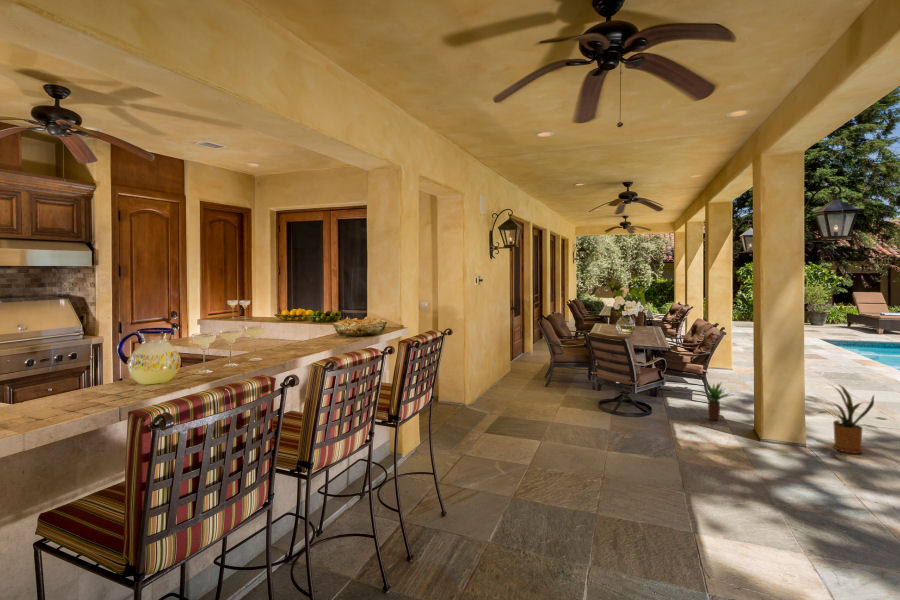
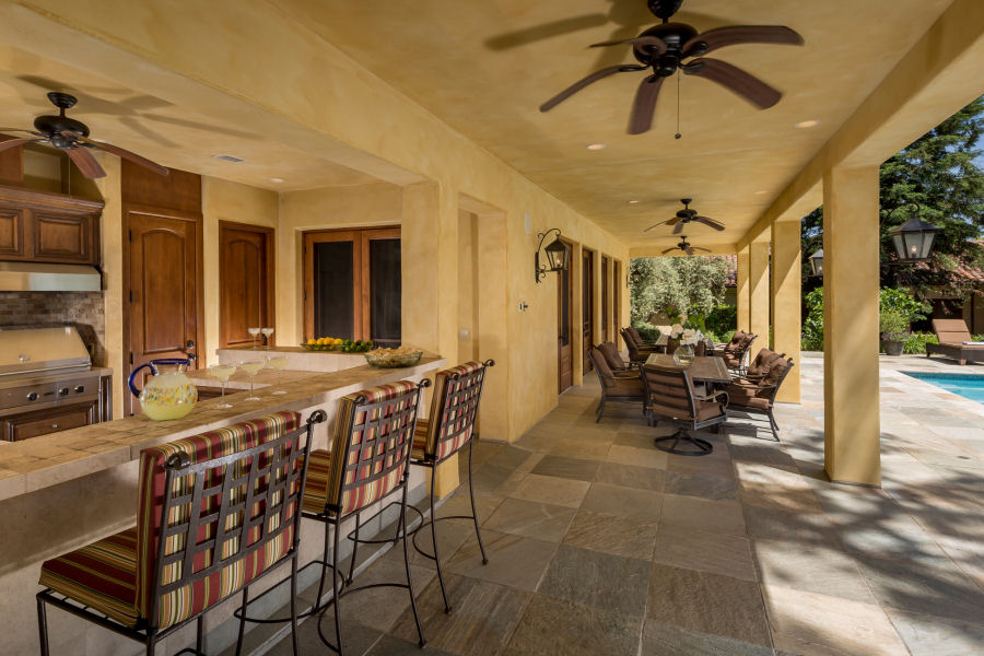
- house plant [815,383,881,455]
- potted plant [698,379,734,422]
